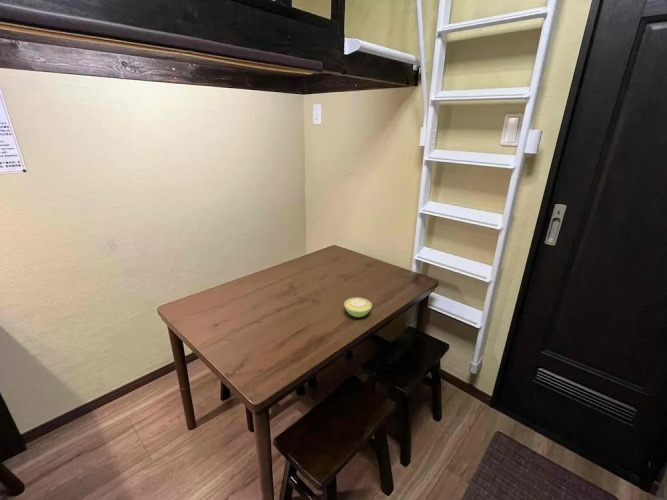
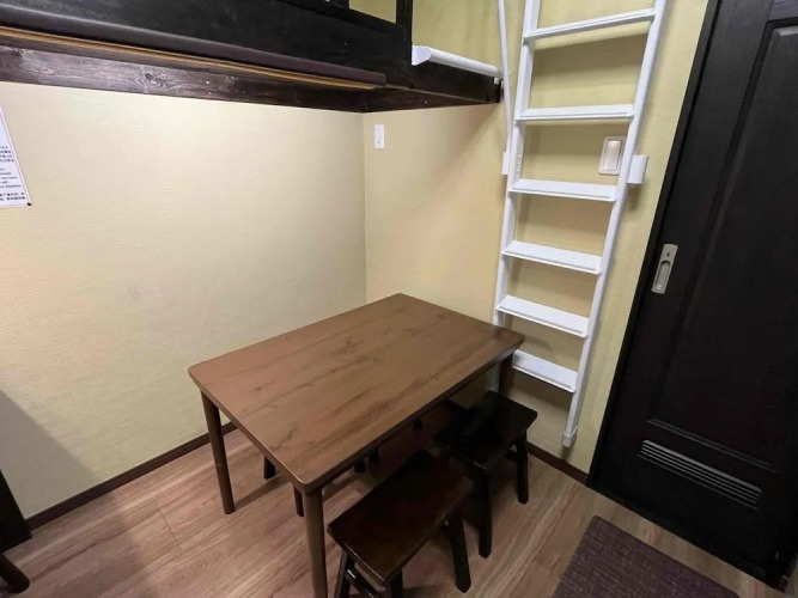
- sugar bowl [343,297,373,318]
